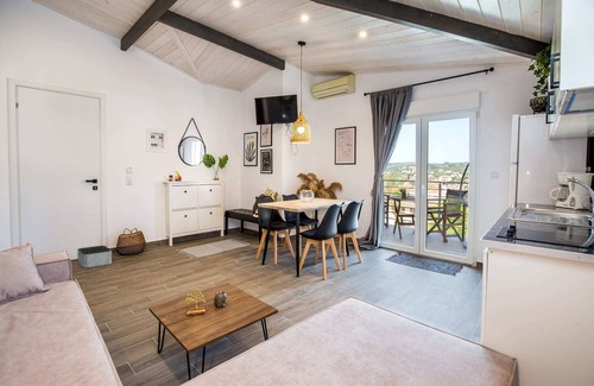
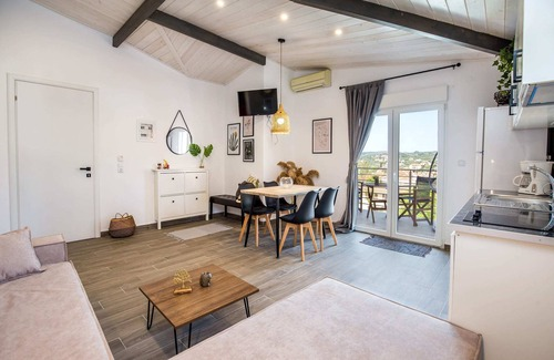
- storage bin [76,245,113,268]
